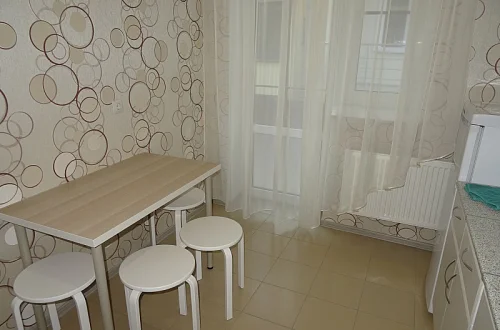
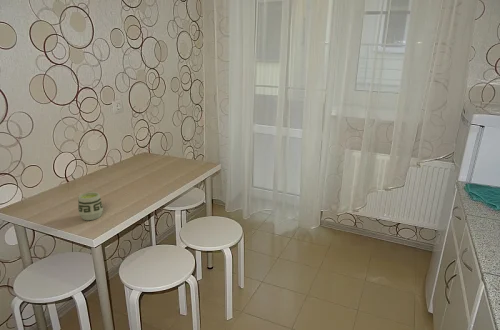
+ cup [77,191,104,221]
